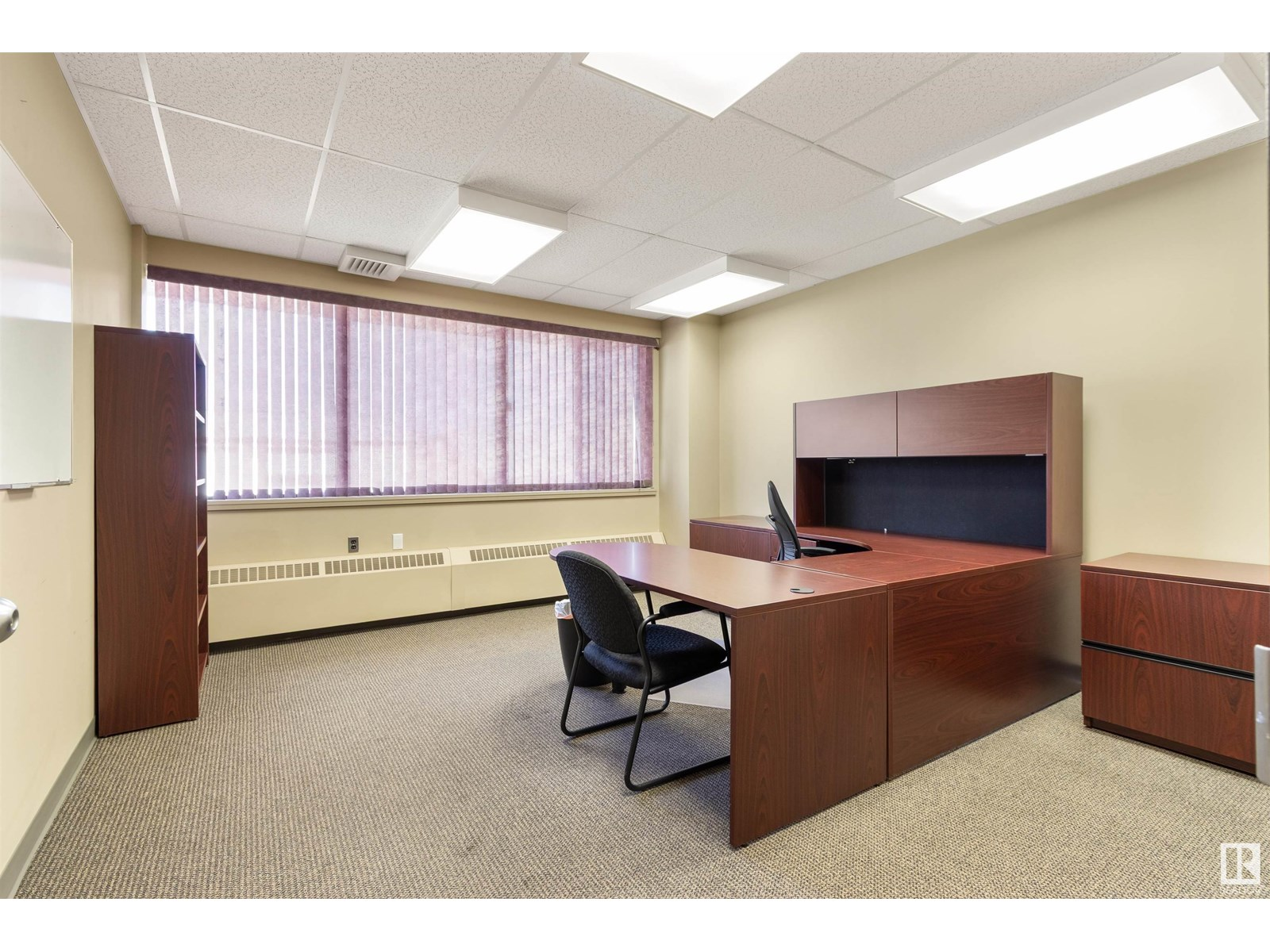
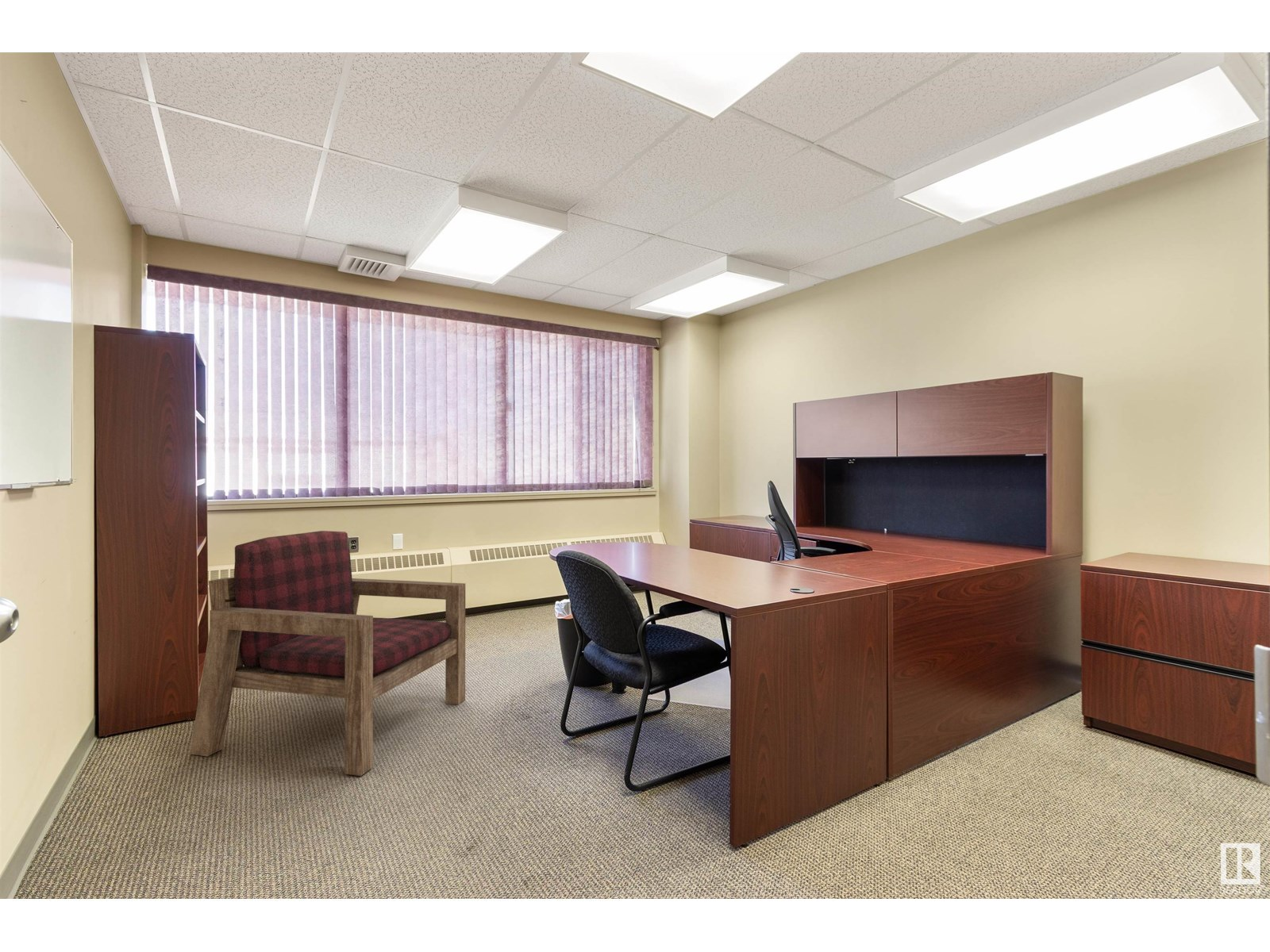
+ armchair [189,530,466,777]
